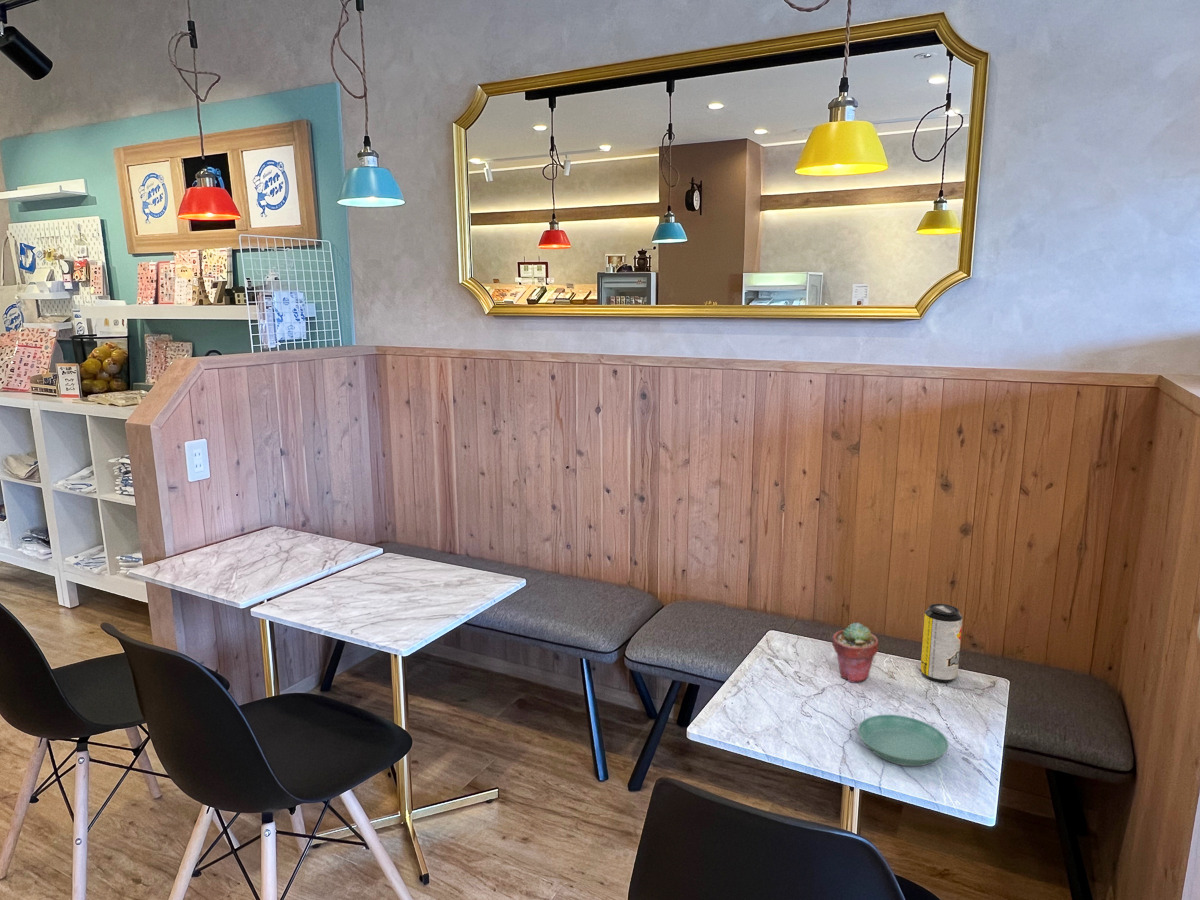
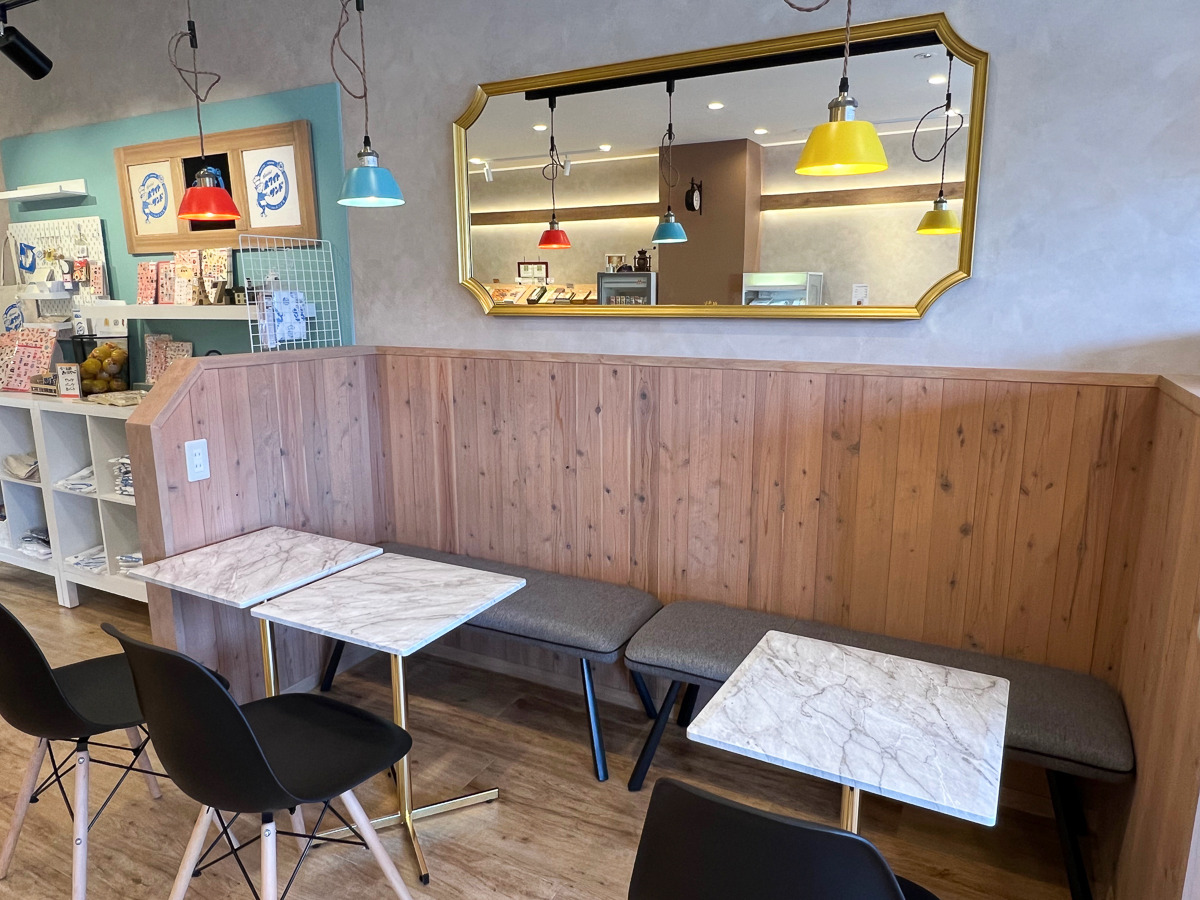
- saucer [857,714,950,767]
- potted succulent [831,622,879,683]
- beverage can [920,603,963,684]
